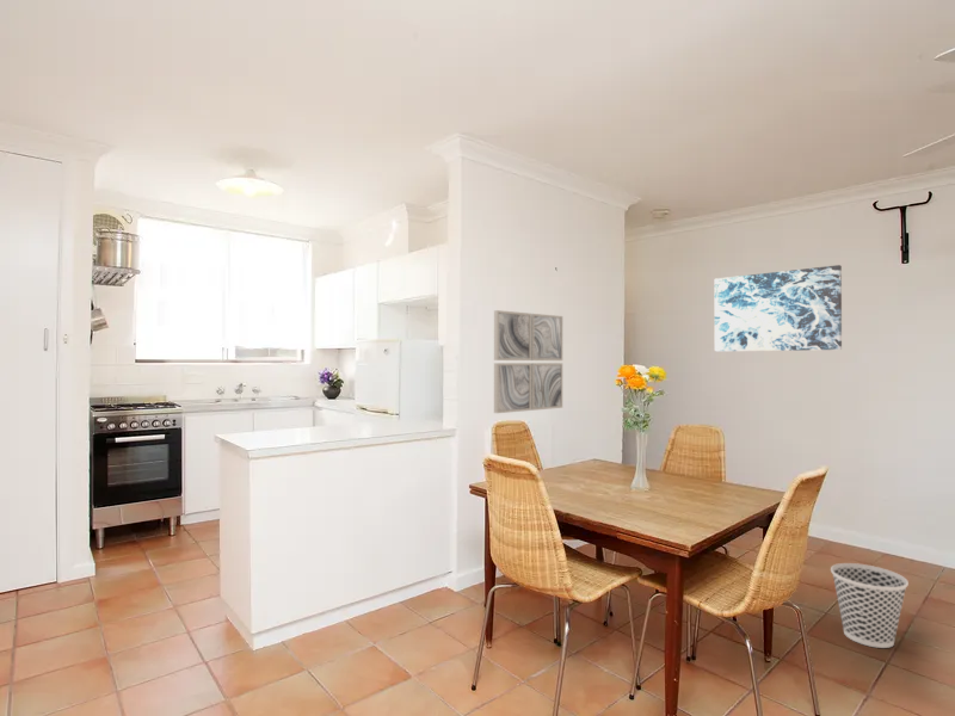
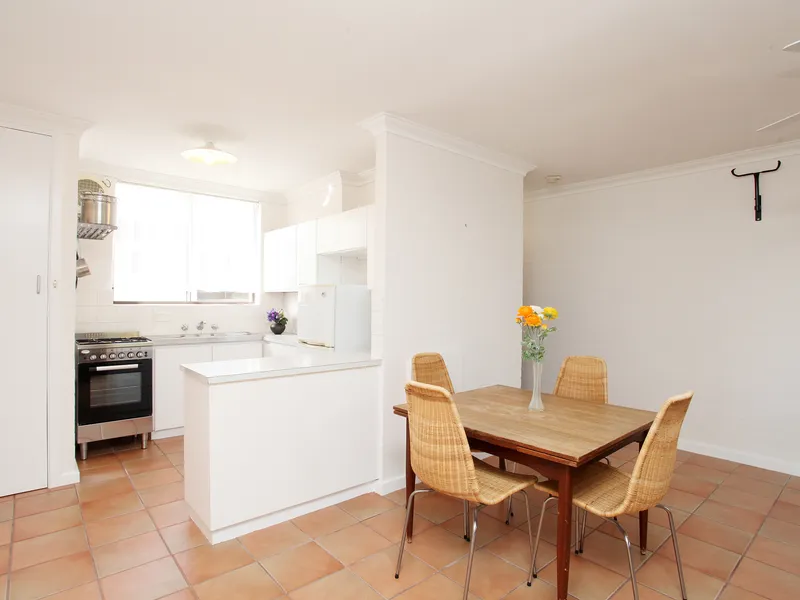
- wall art [714,264,843,352]
- wall art [493,309,563,414]
- wastebasket [830,562,910,649]
